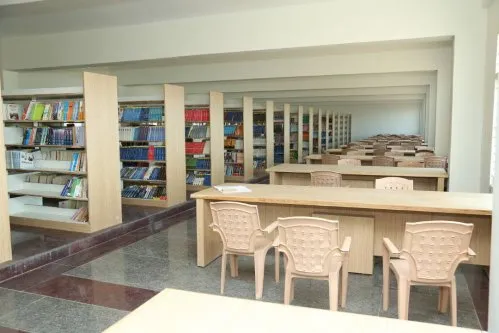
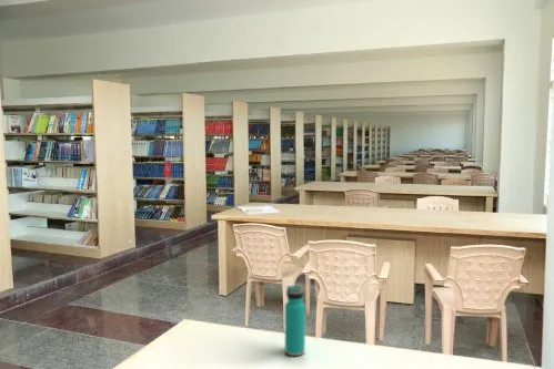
+ water bottle [284,285,306,357]
